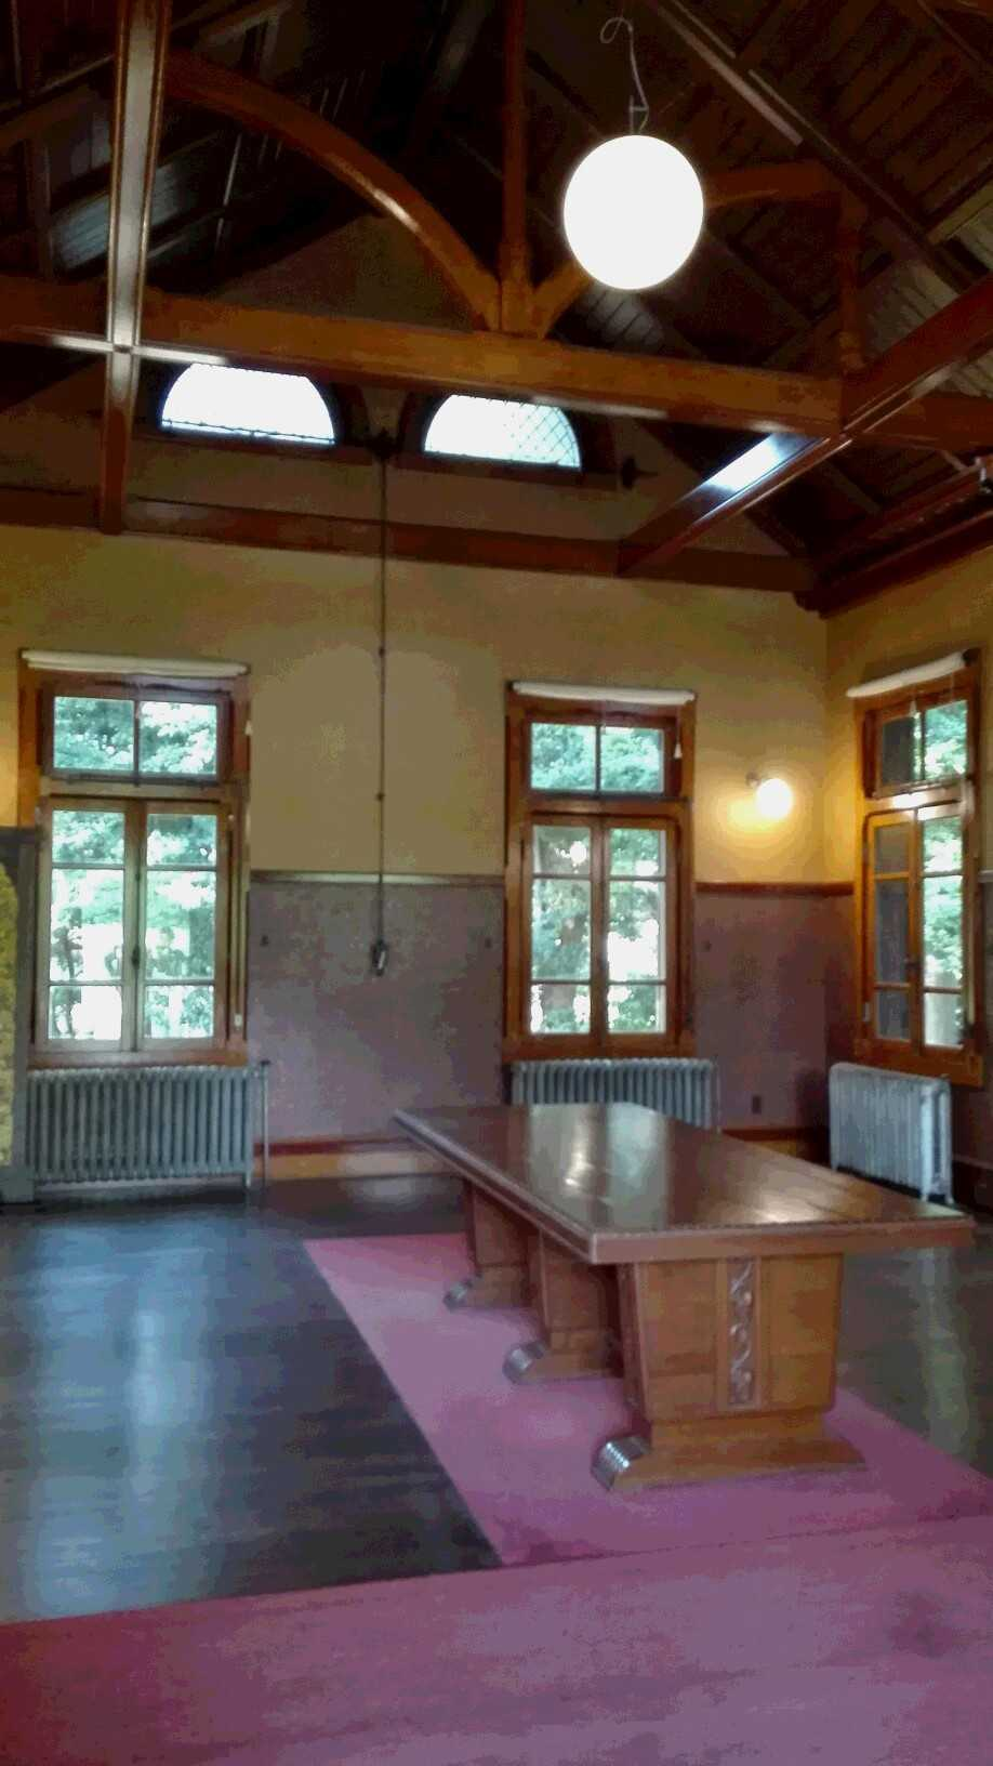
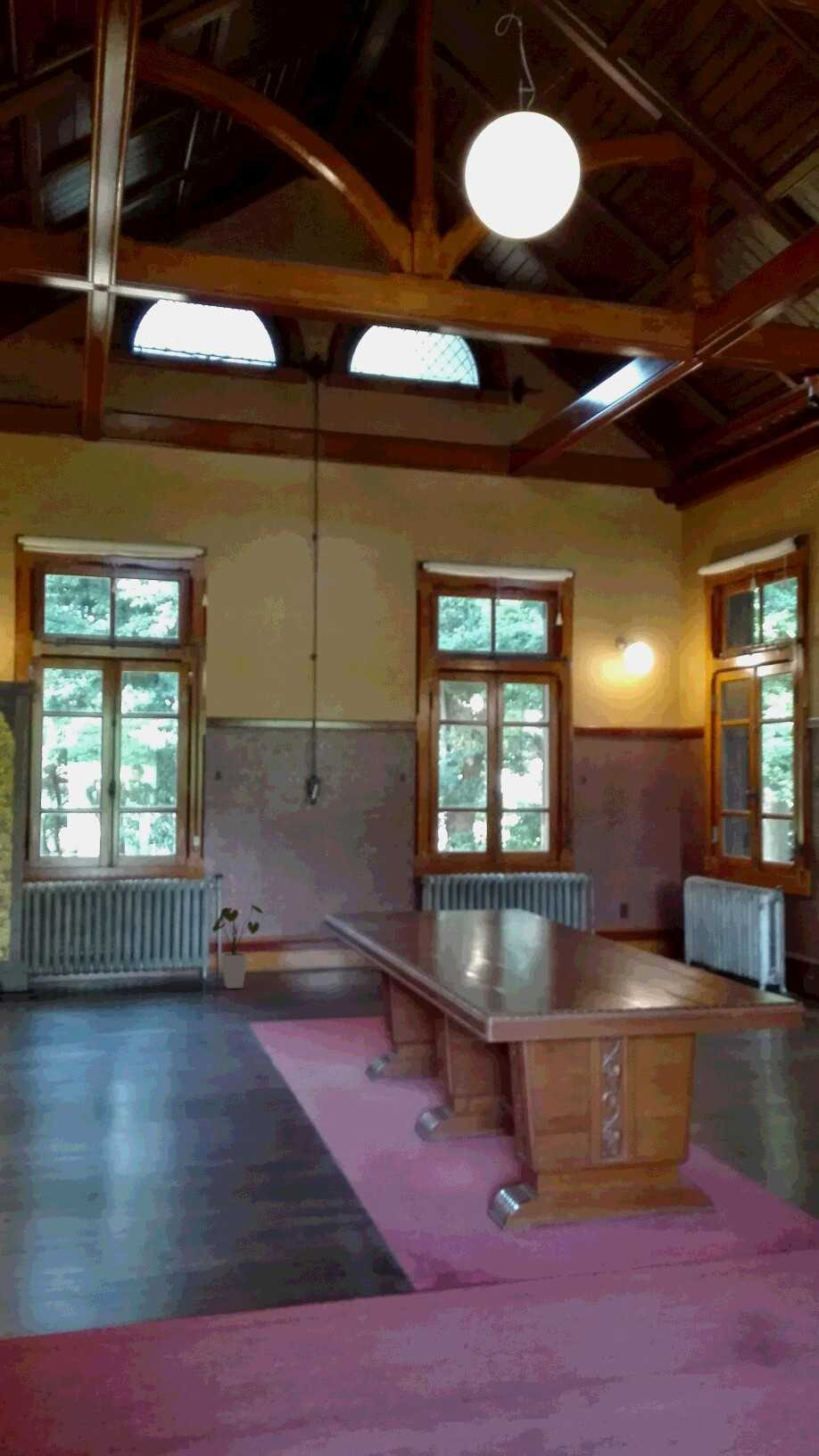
+ house plant [211,904,264,989]
